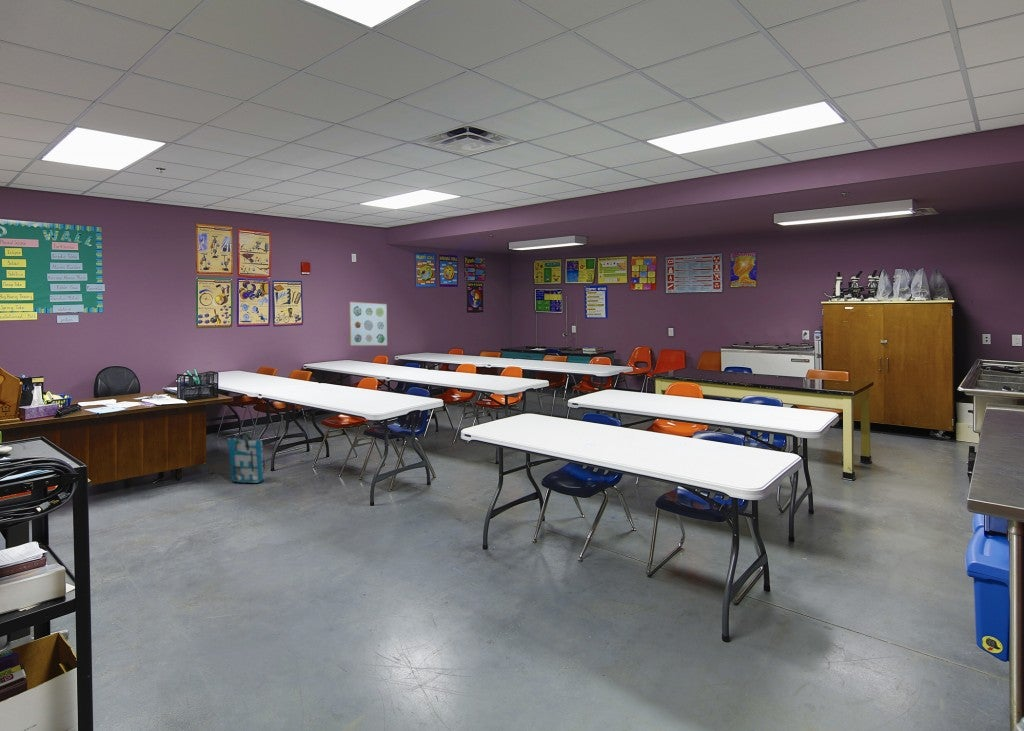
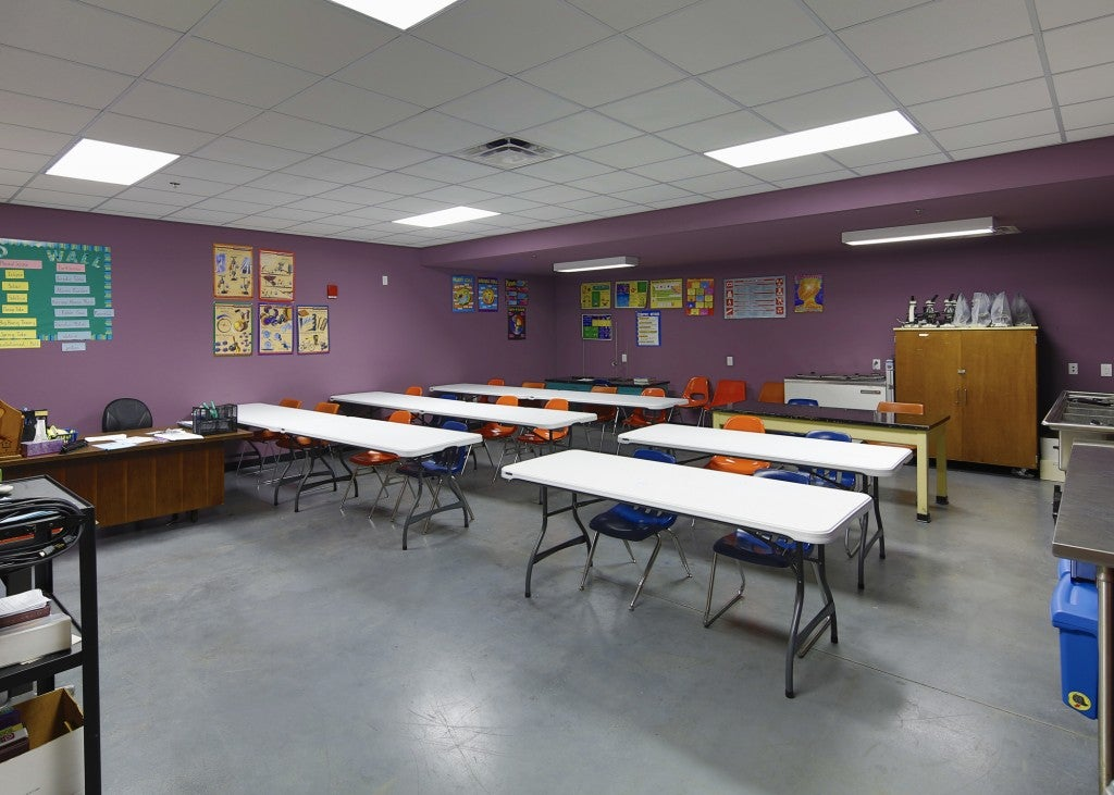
- tote bag [226,431,266,484]
- wall art [348,301,388,347]
